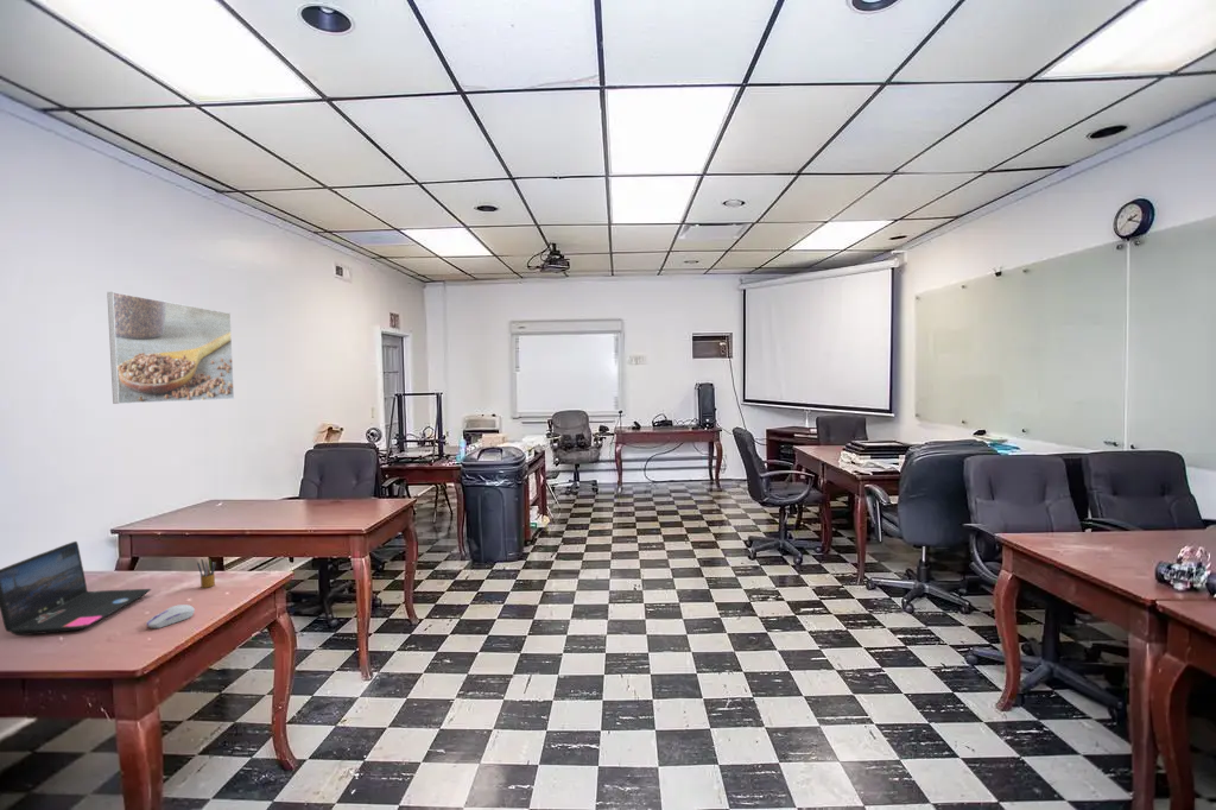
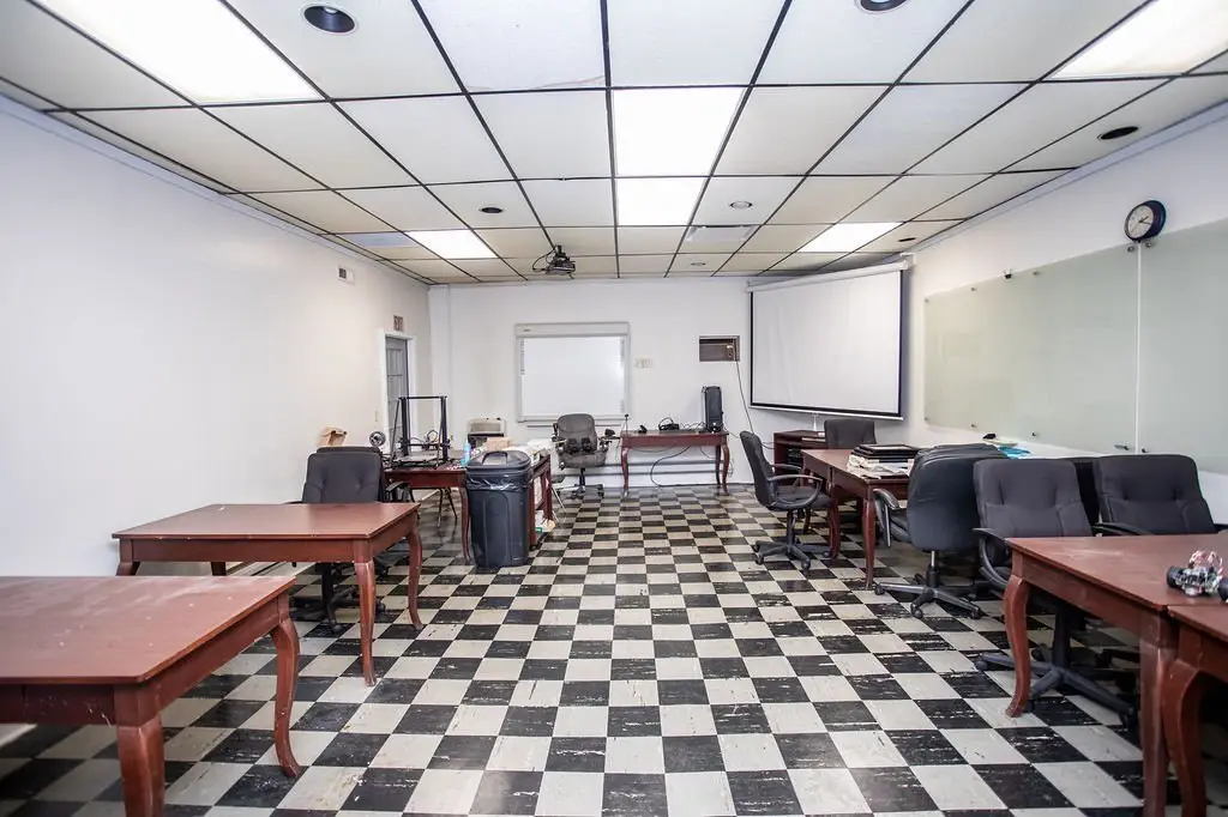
- pencil box [196,557,217,589]
- laptop [0,540,152,637]
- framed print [106,291,235,405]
- computer mouse [145,603,196,629]
